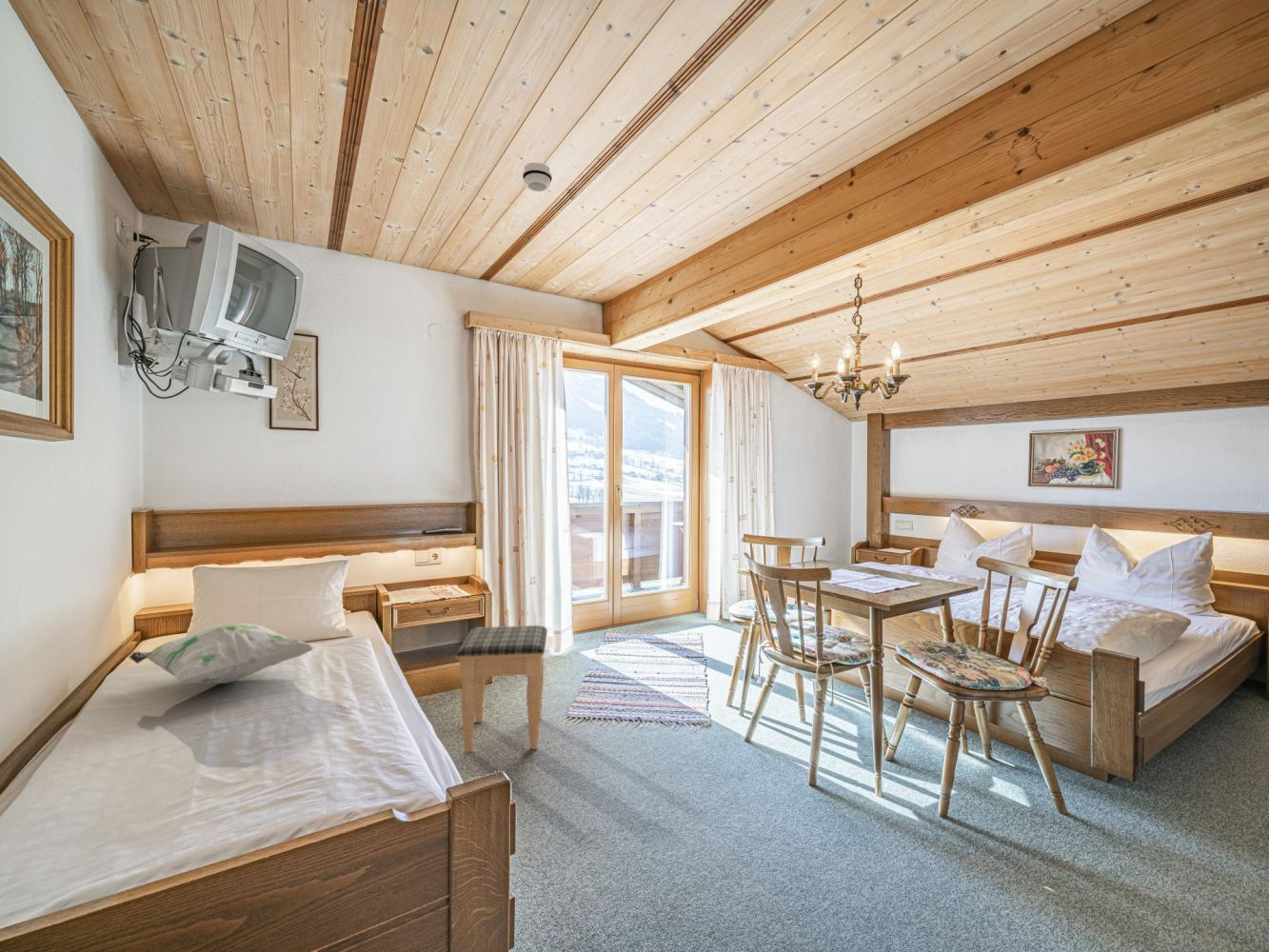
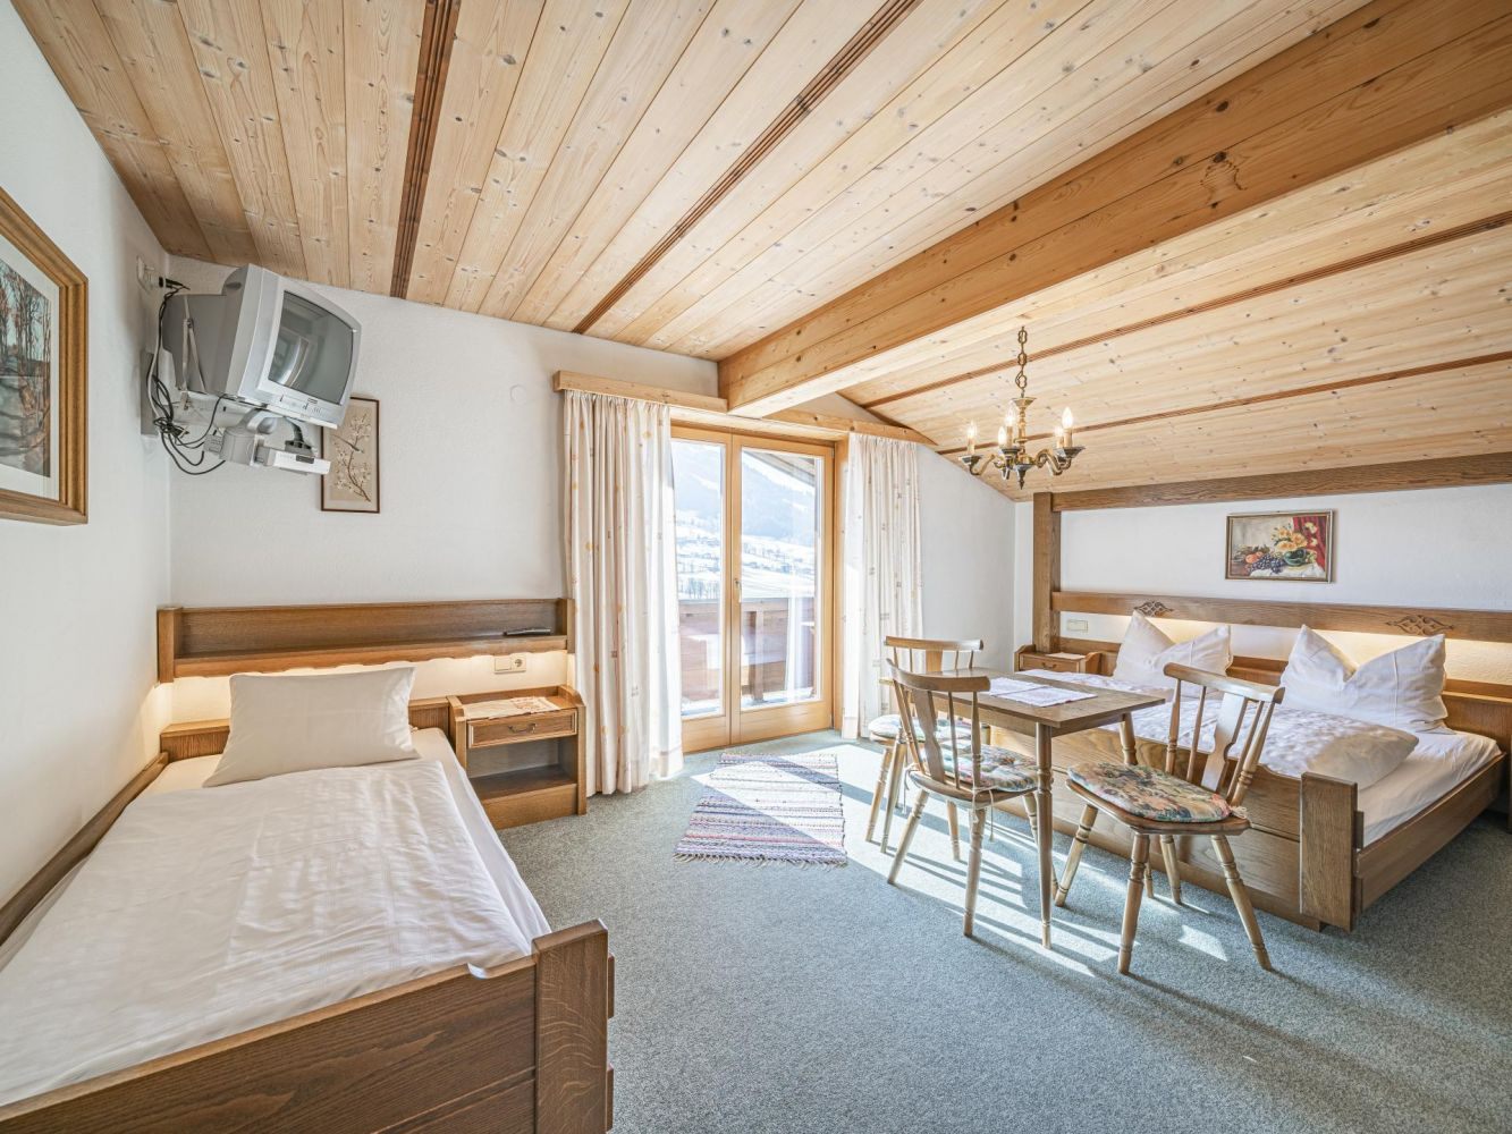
- decorative pillow [128,623,315,684]
- smoke detector [522,162,553,192]
- footstool [455,625,548,753]
